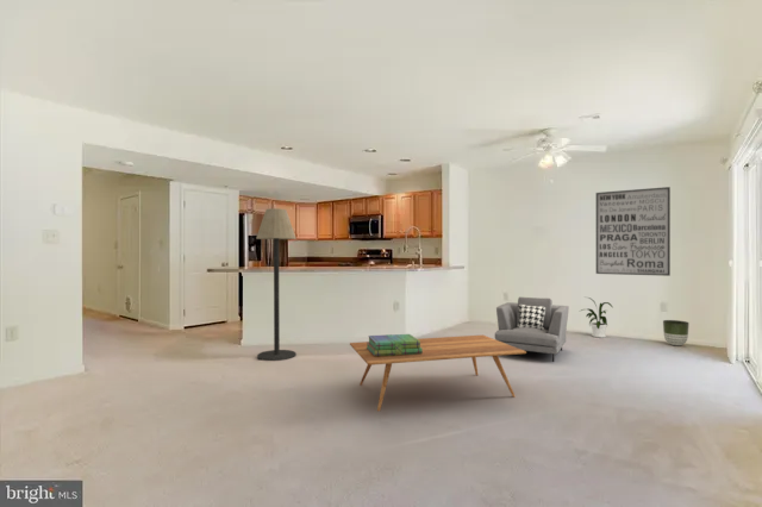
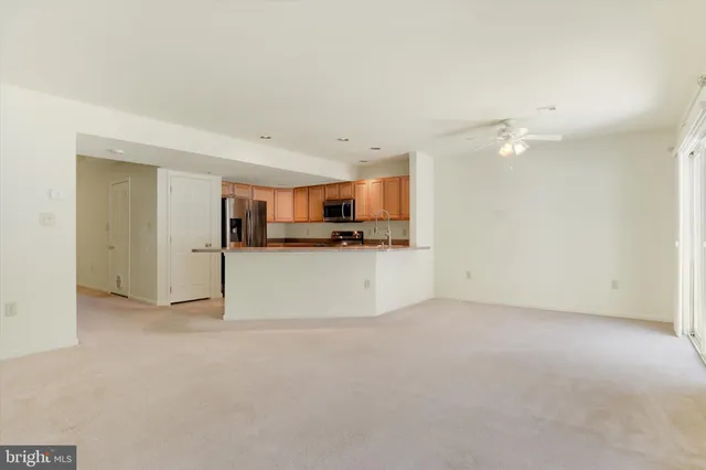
- stack of books [367,333,423,356]
- house plant [580,296,613,339]
- coffee table [349,333,527,412]
- planter [662,319,691,346]
- armchair [494,296,570,363]
- floor lamp [255,207,298,362]
- wall art [595,186,672,277]
